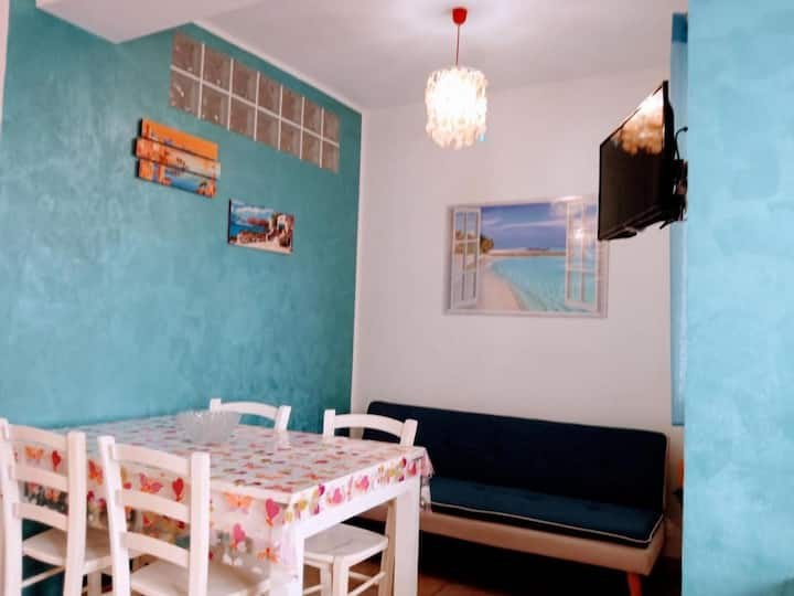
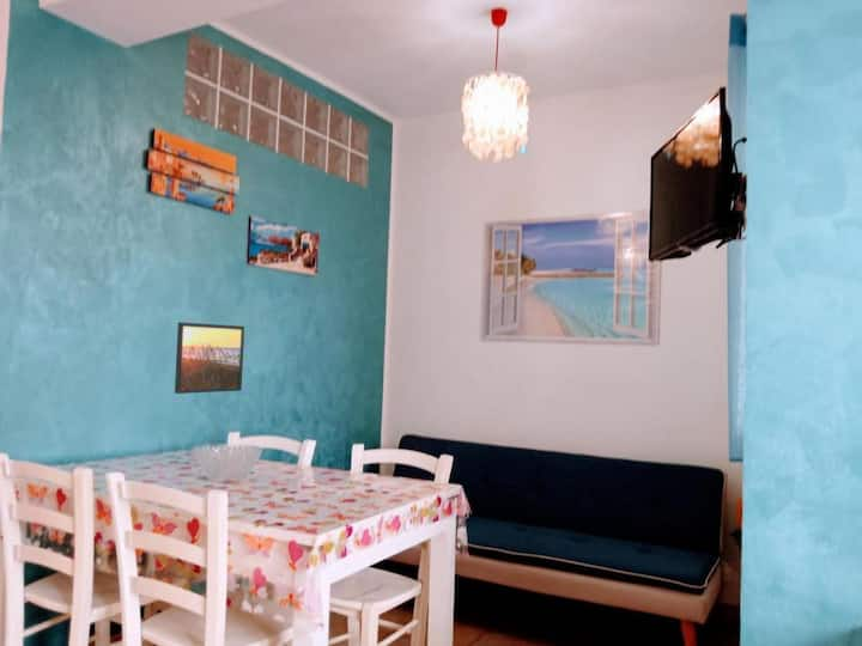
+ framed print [174,321,245,395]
